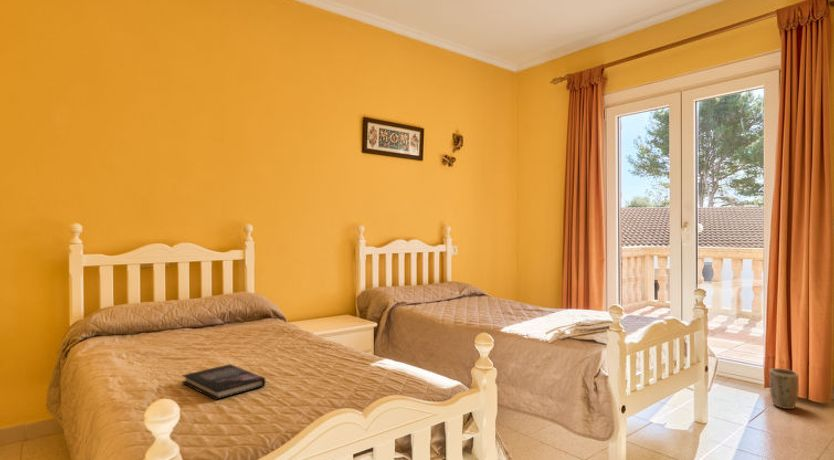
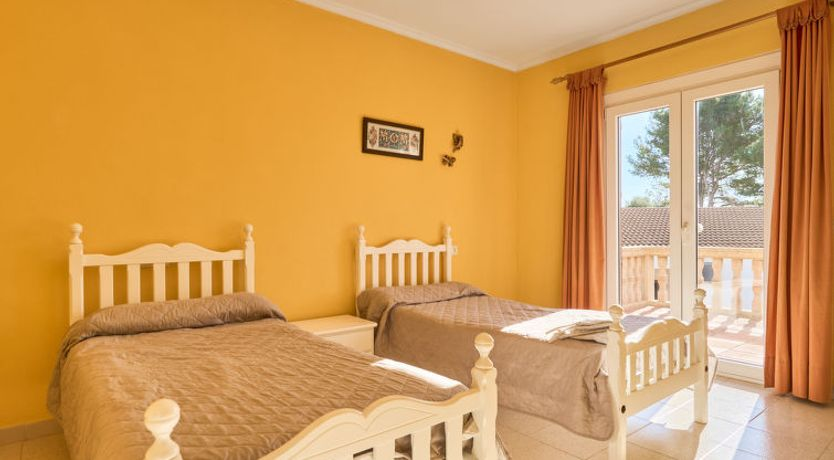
- plant pot [768,367,800,410]
- book [181,363,266,401]
